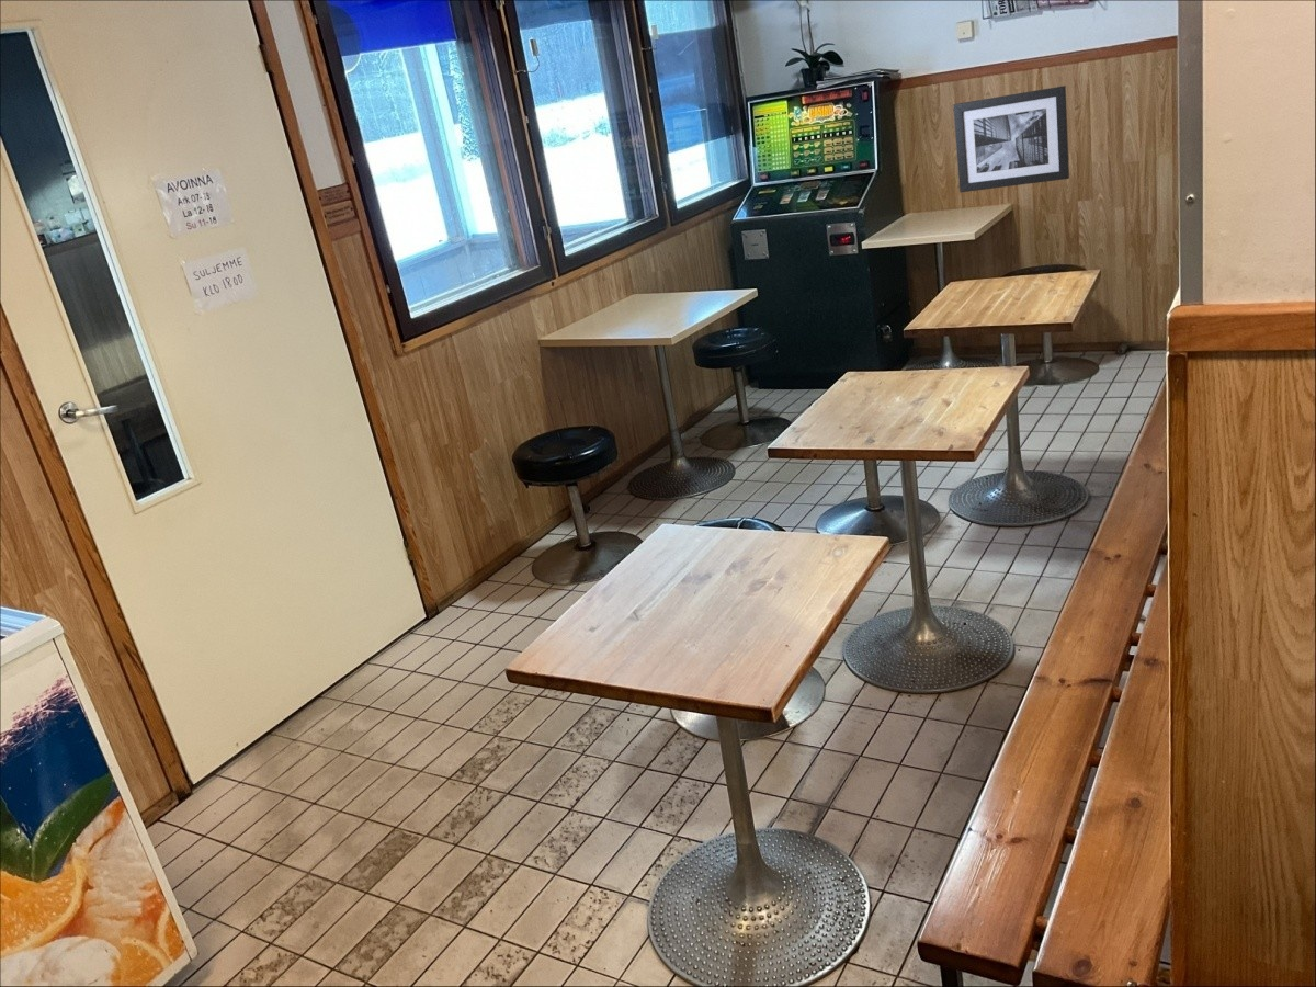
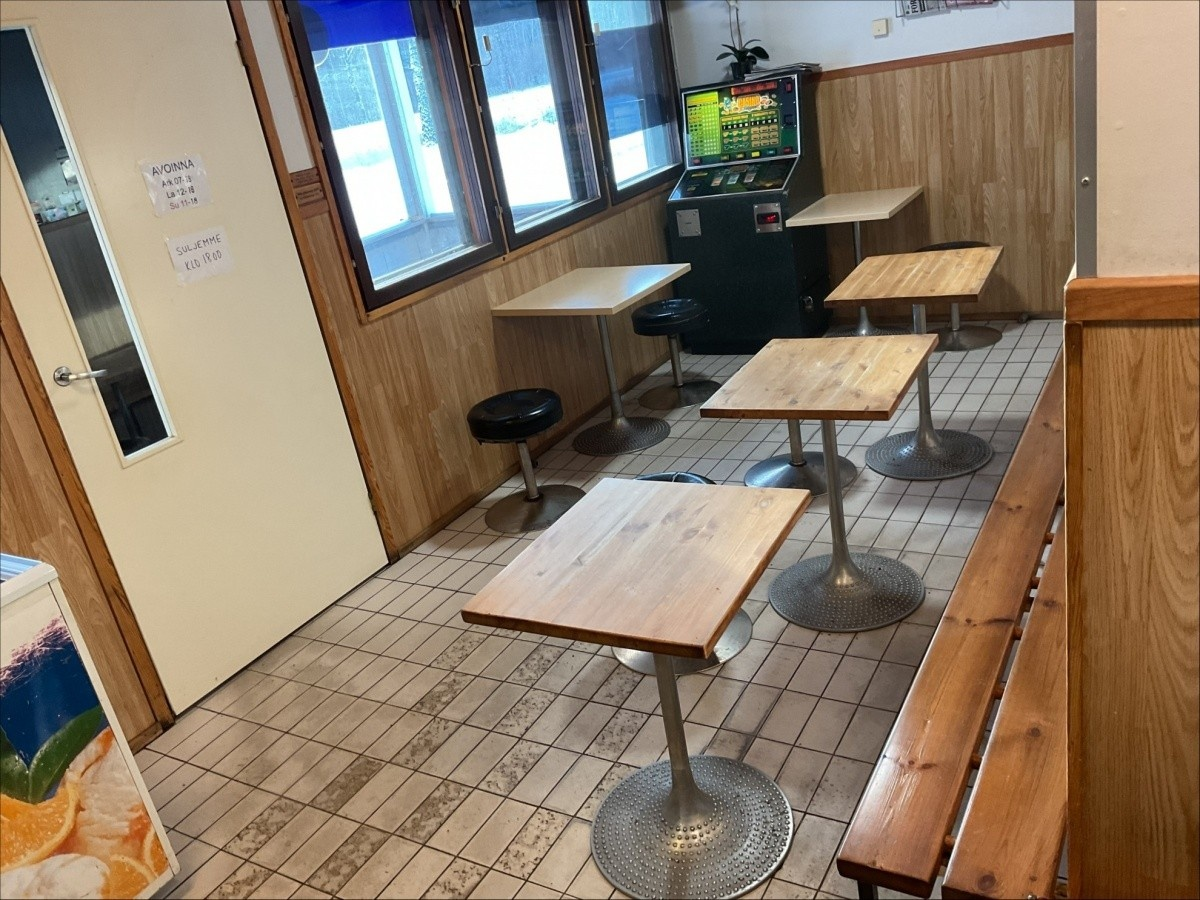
- wall art [952,84,1070,193]
